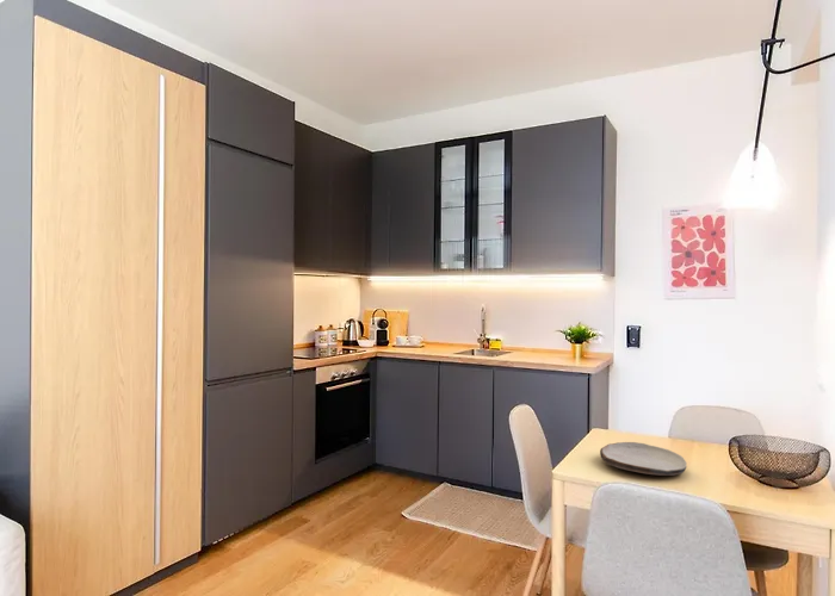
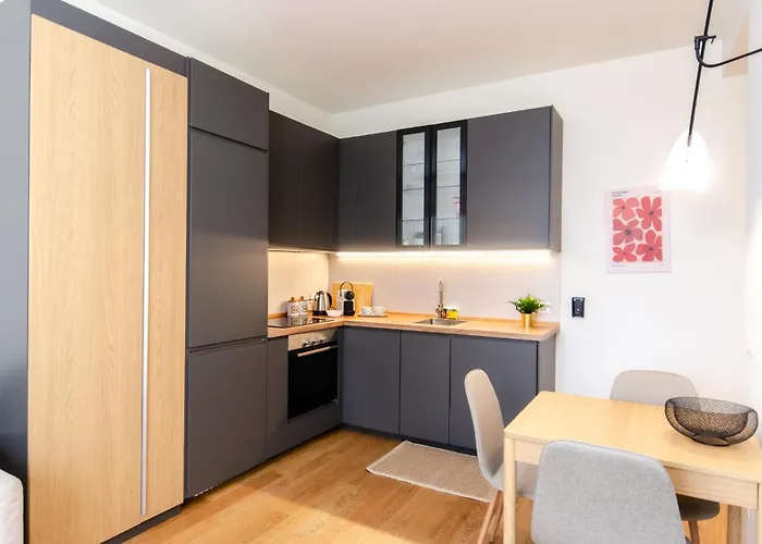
- plate [599,441,688,477]
